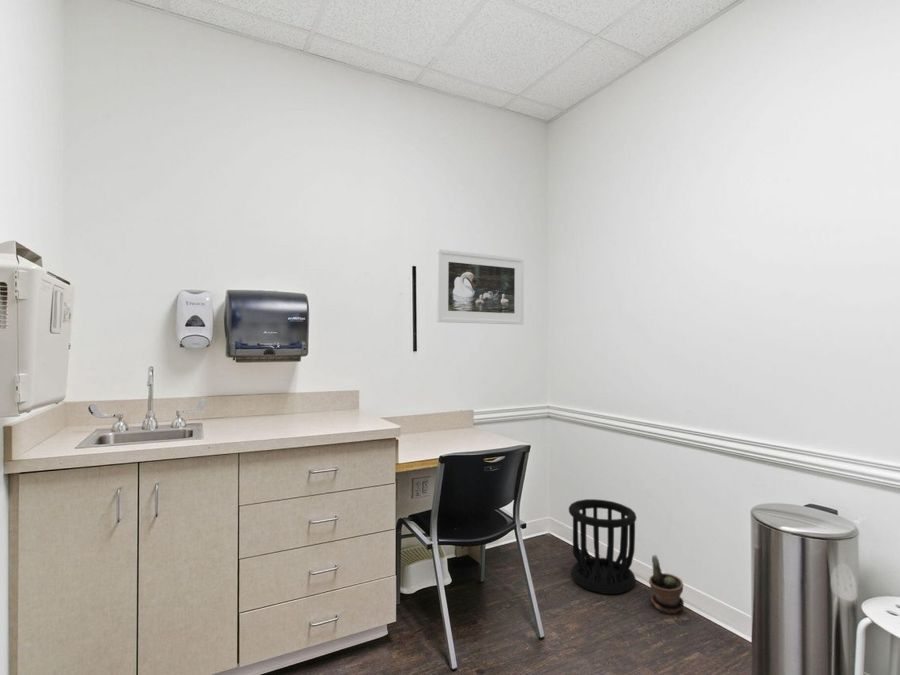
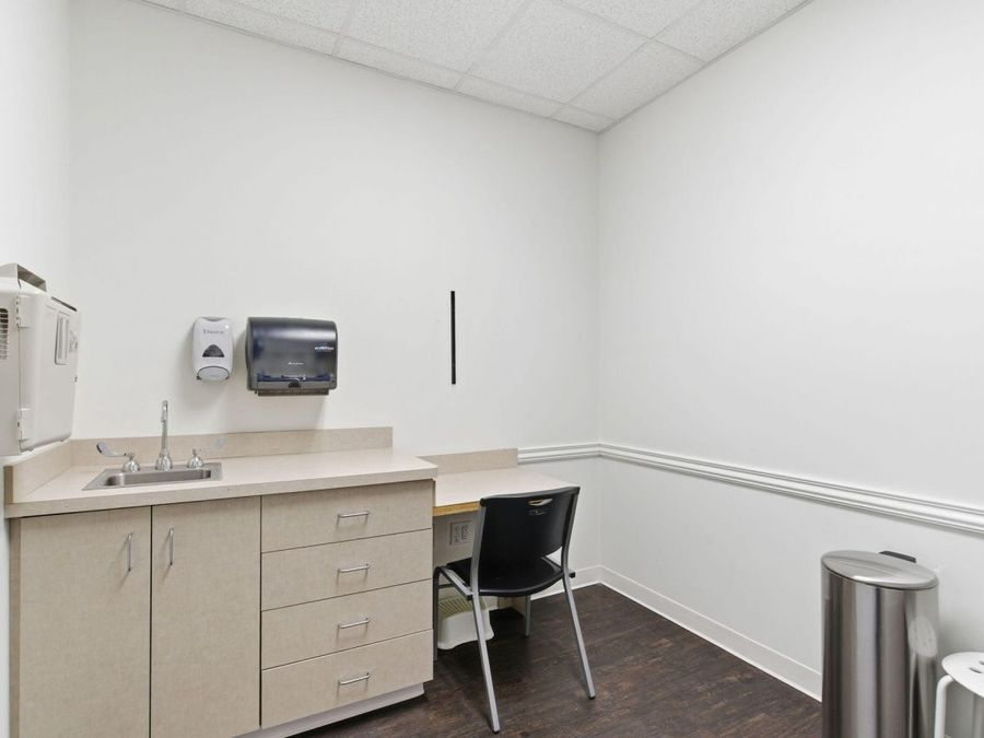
- wastebasket [568,498,637,595]
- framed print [436,248,525,325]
- potted plant [648,554,685,615]
